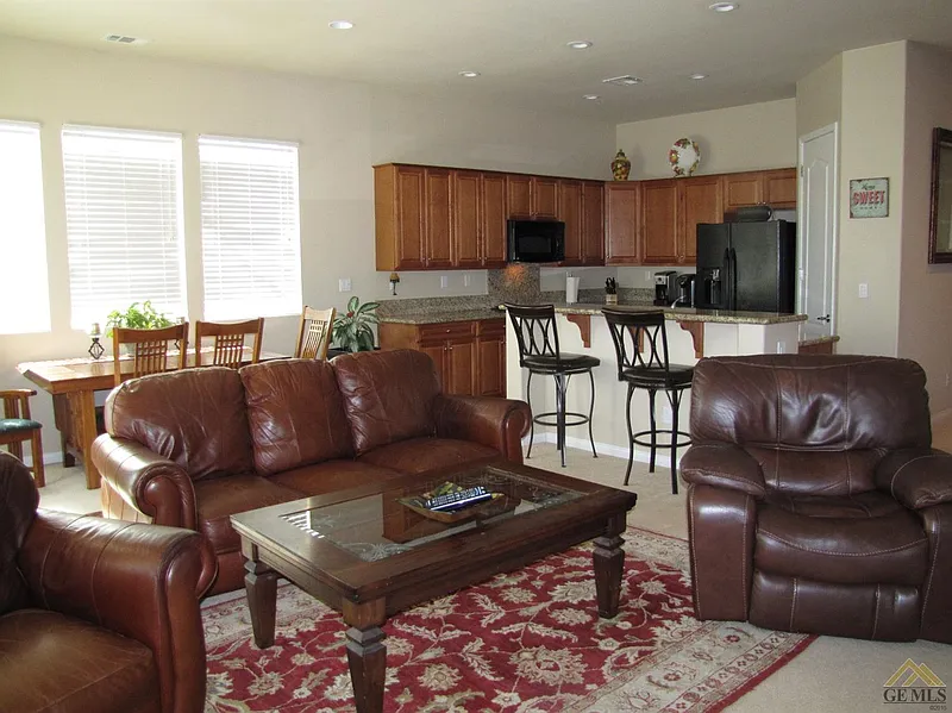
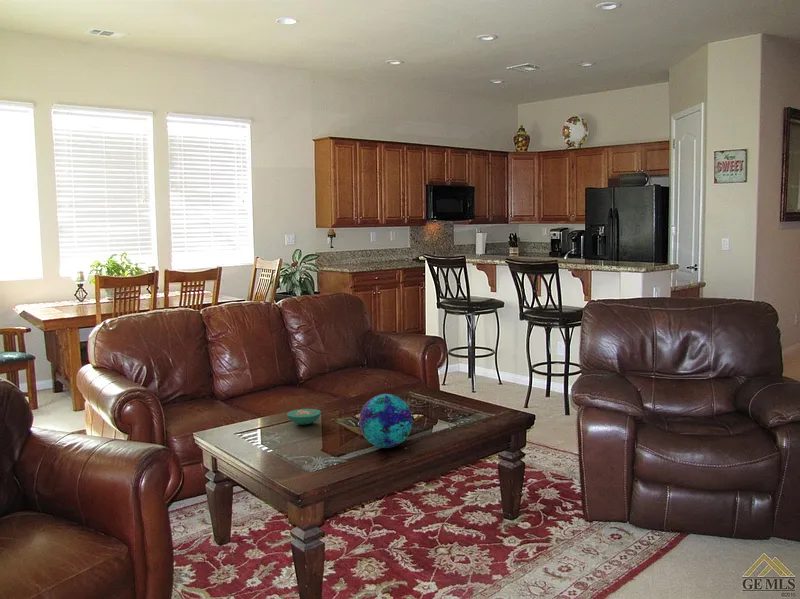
+ bowl [286,408,322,426]
+ decorative ball [358,393,413,449]
